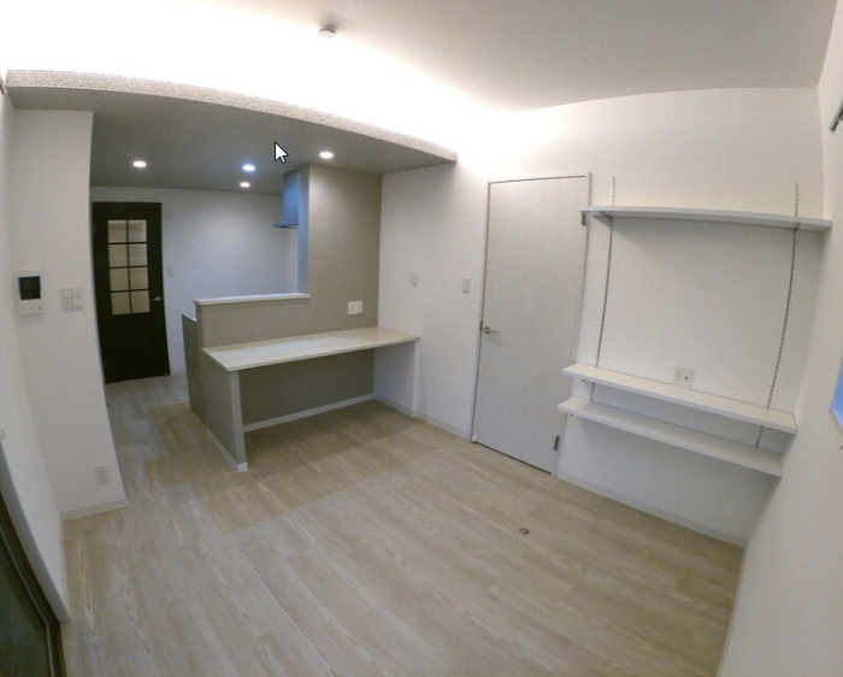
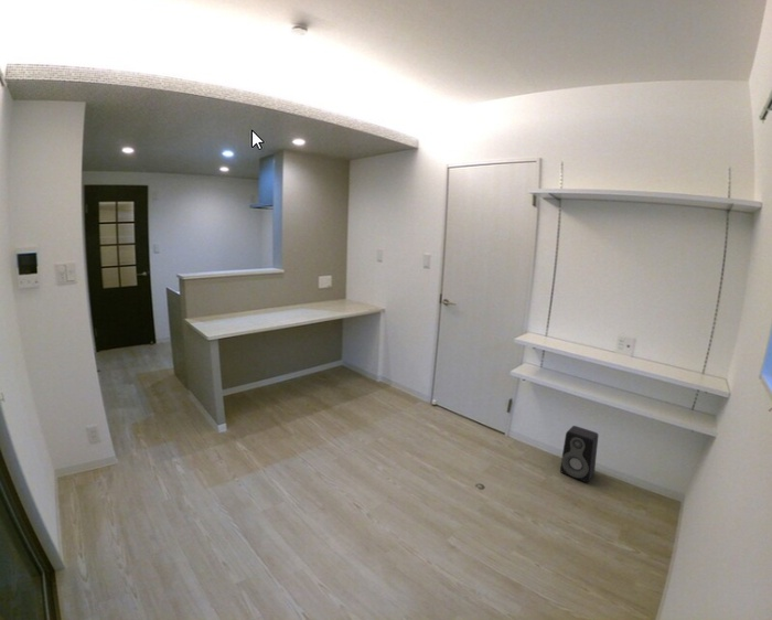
+ speaker [559,425,599,483]
